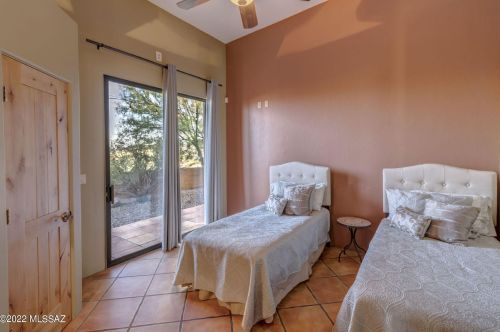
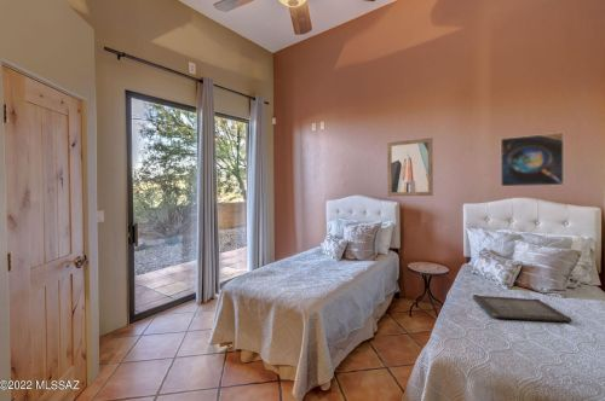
+ wall art [386,136,434,197]
+ serving tray [472,294,572,322]
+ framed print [500,132,565,187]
